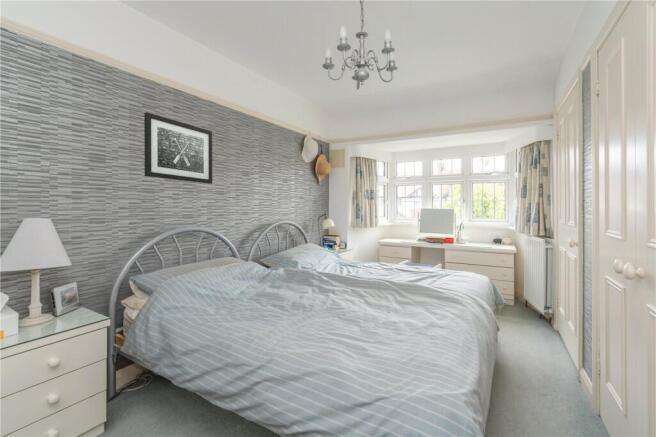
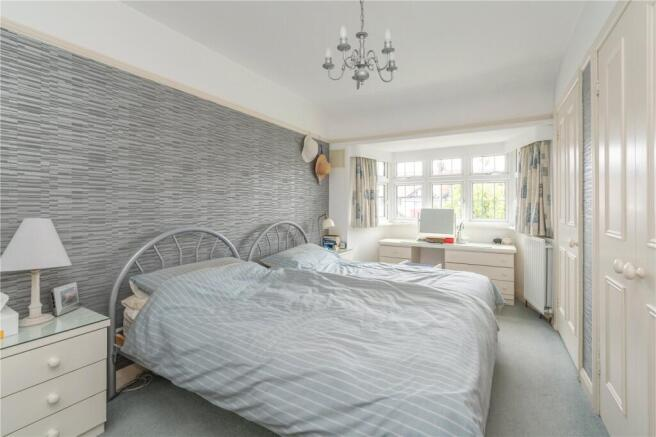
- wall art [143,111,213,185]
